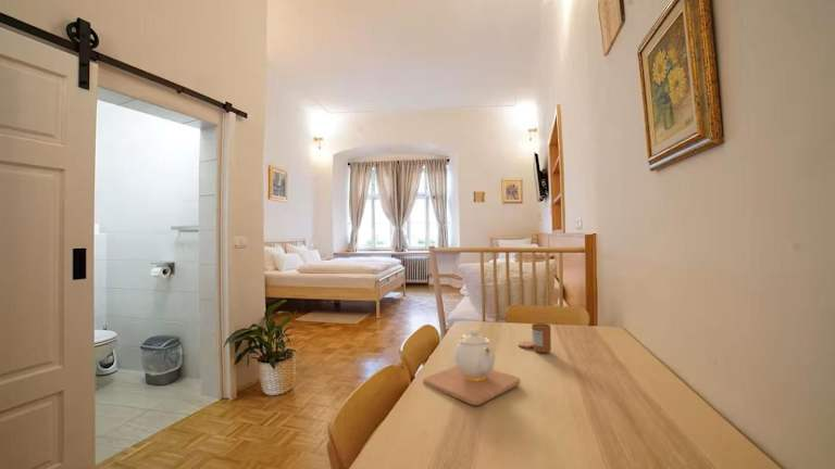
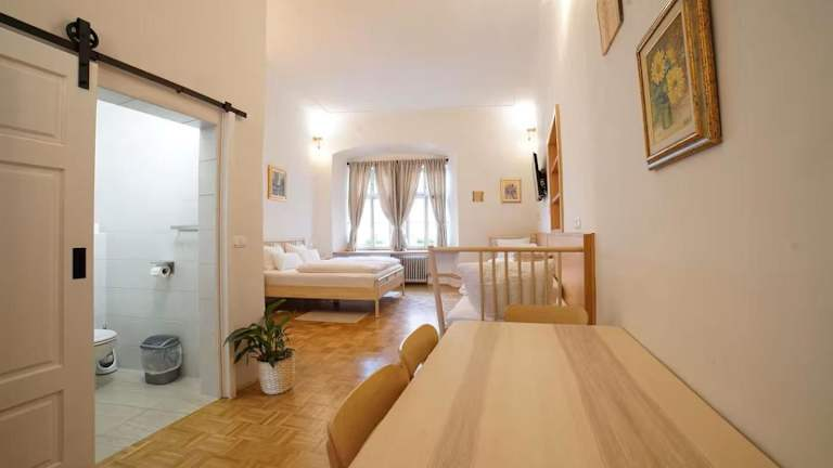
- teapot [422,328,522,406]
- candle [516,322,552,354]
